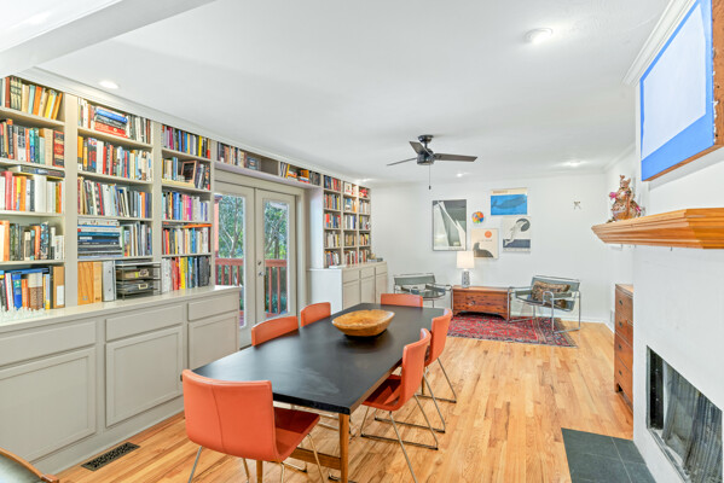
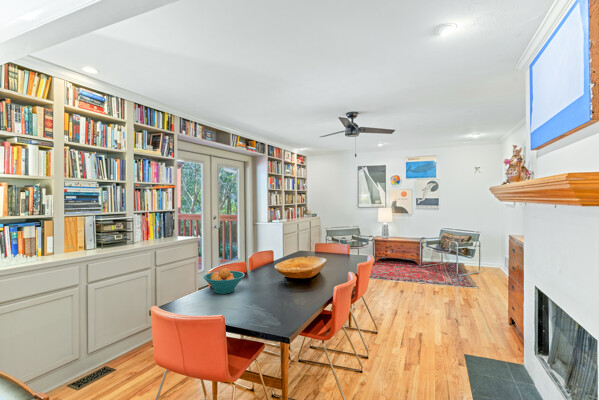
+ fruit bowl [203,267,246,295]
